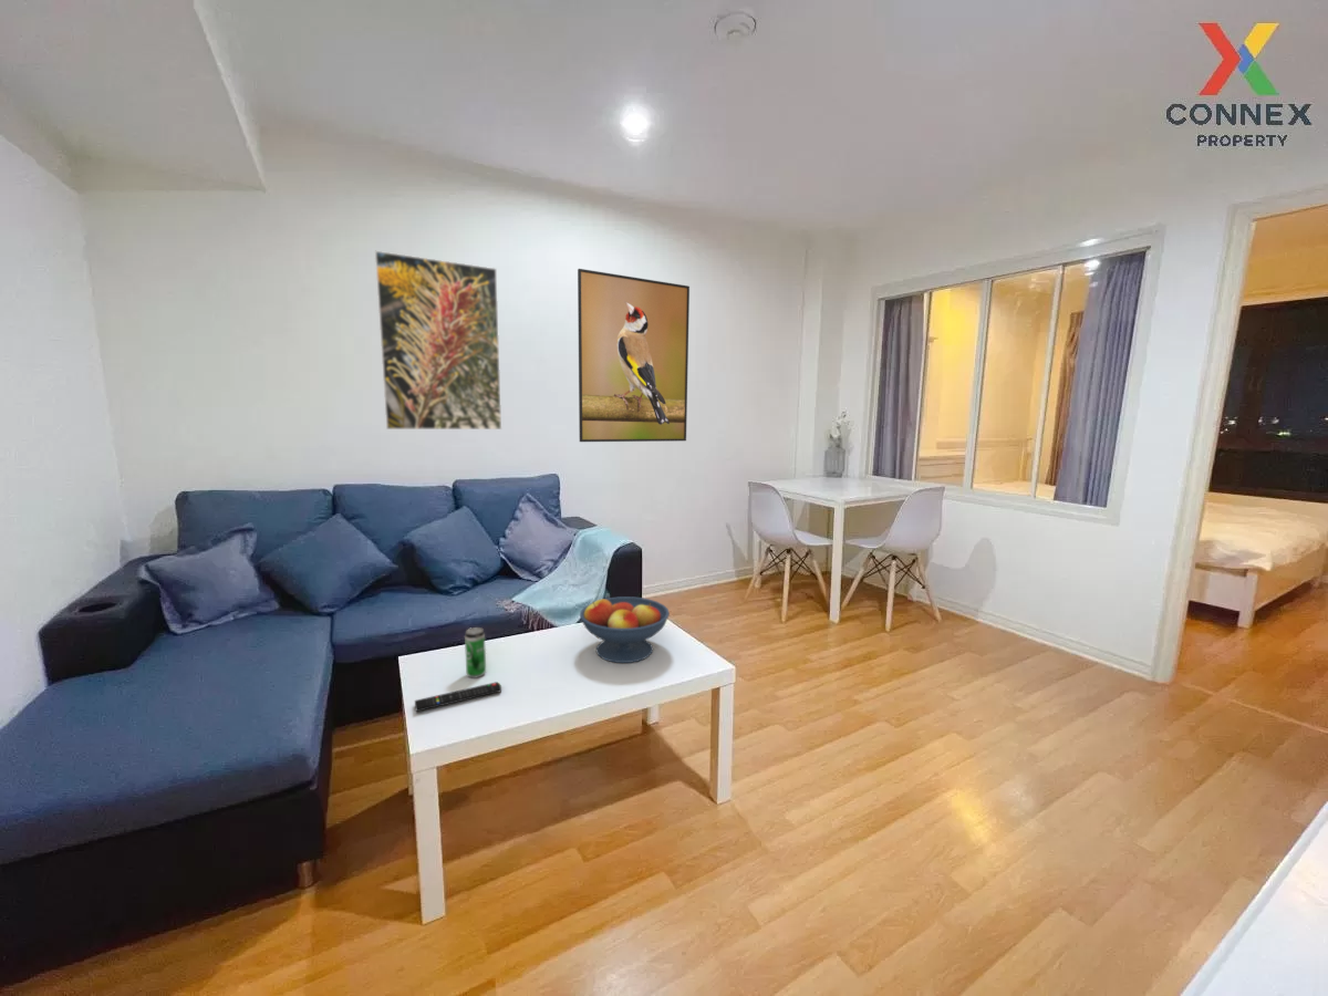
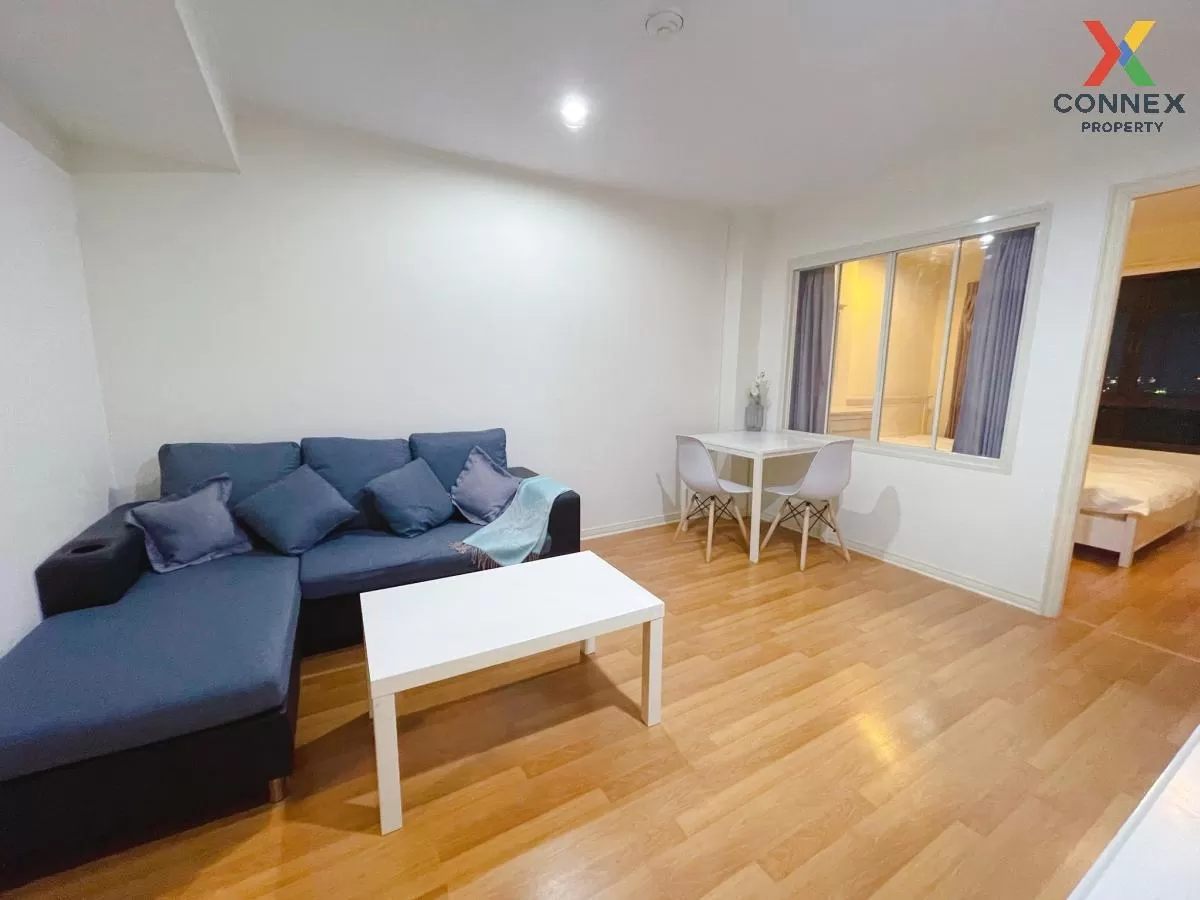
- remote control [414,681,502,713]
- beverage can [464,626,487,679]
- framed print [374,250,502,430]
- fruit bowl [579,595,671,664]
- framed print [577,268,691,443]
